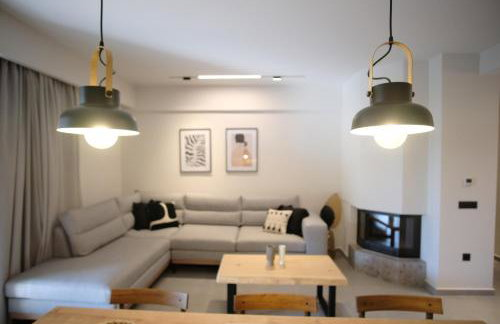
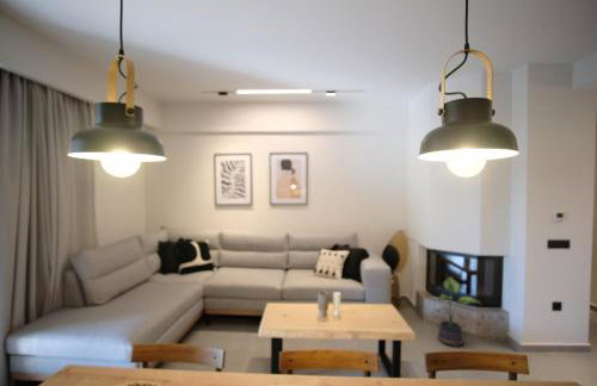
+ potted plant [430,275,482,348]
